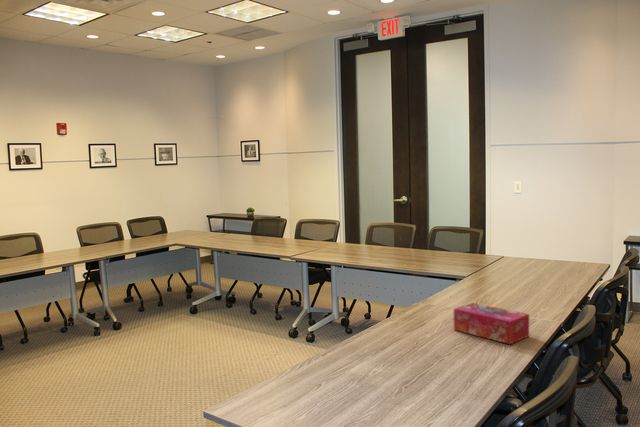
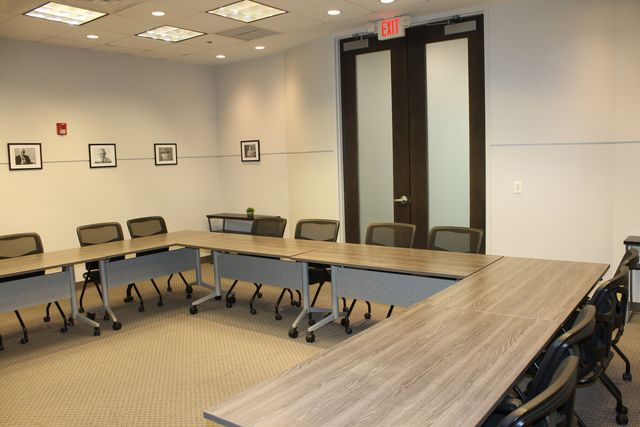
- tissue box [453,302,530,345]
